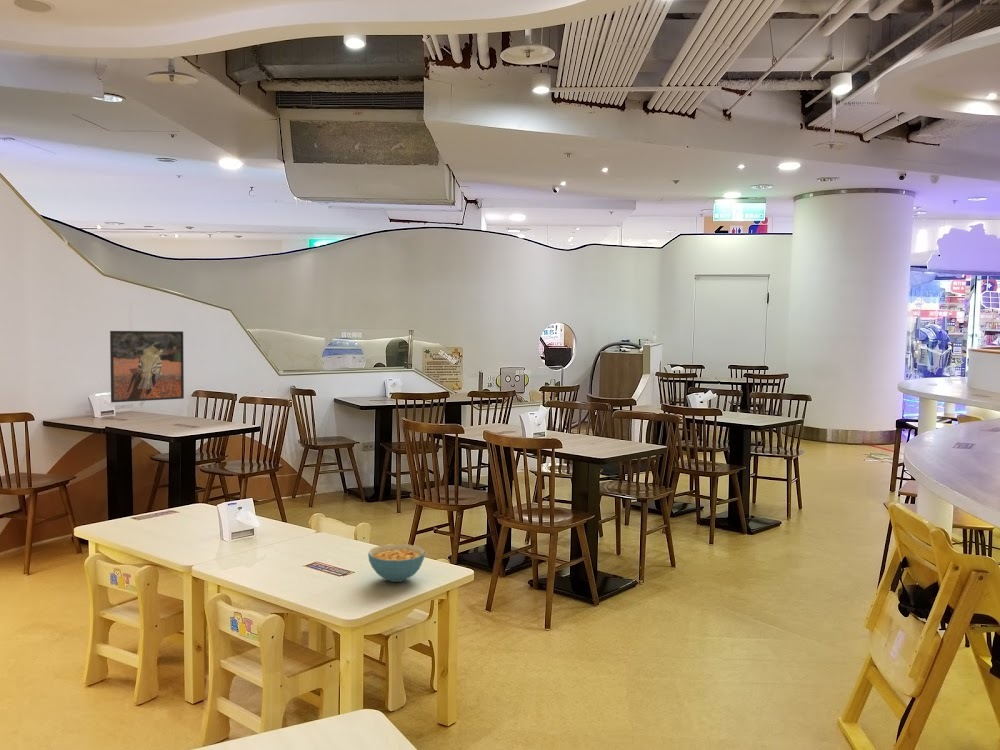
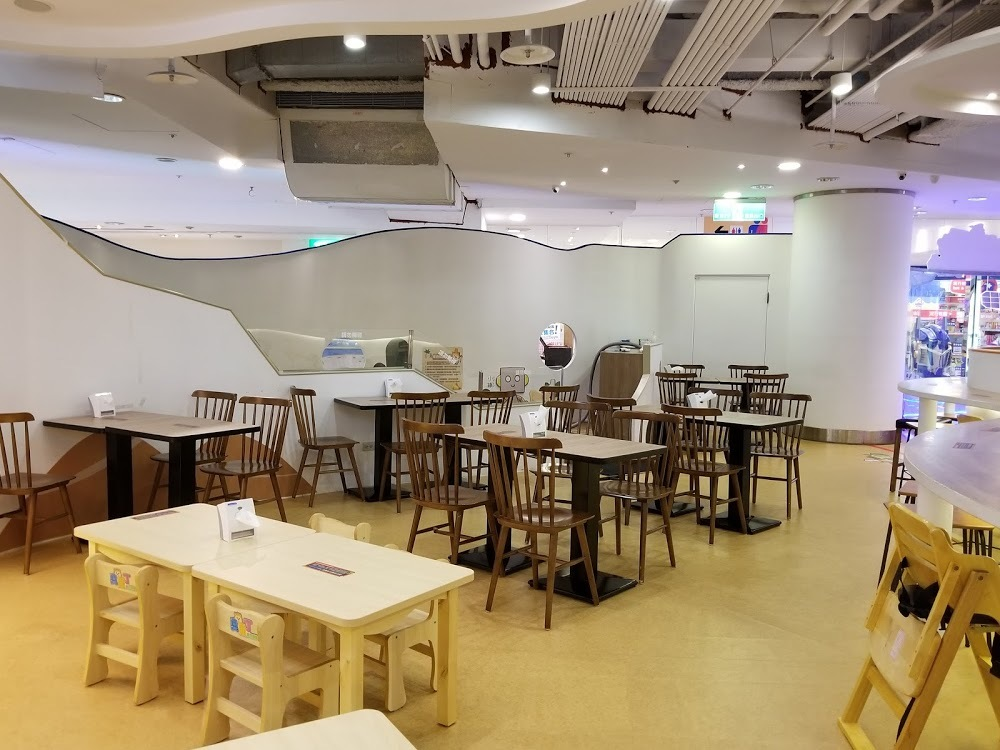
- cereal bowl [367,543,426,583]
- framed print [109,330,185,403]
